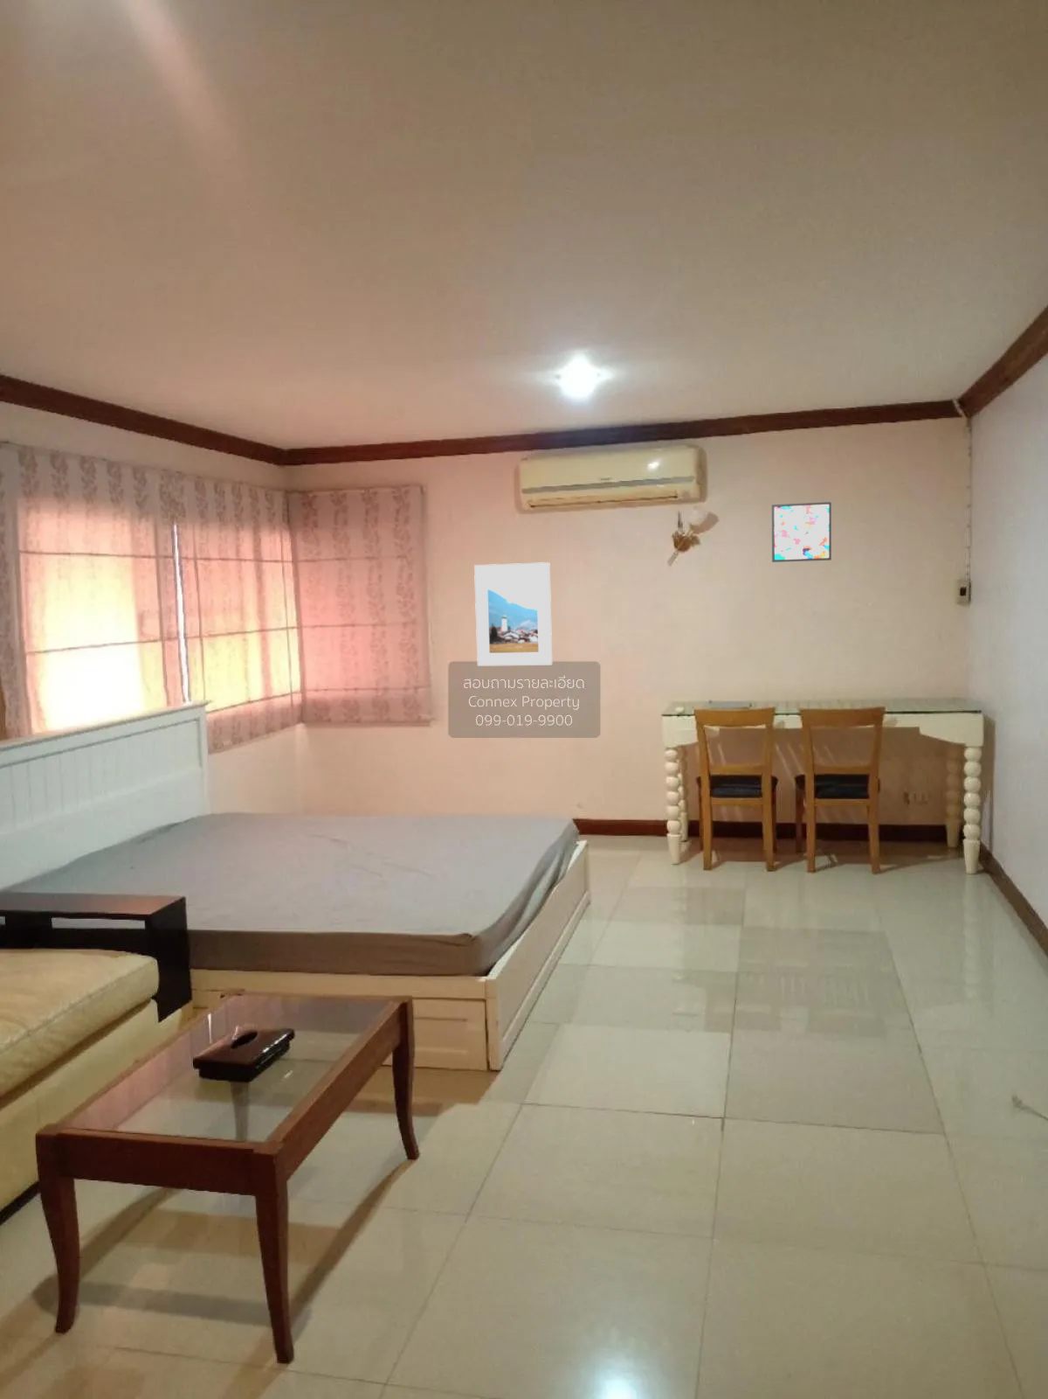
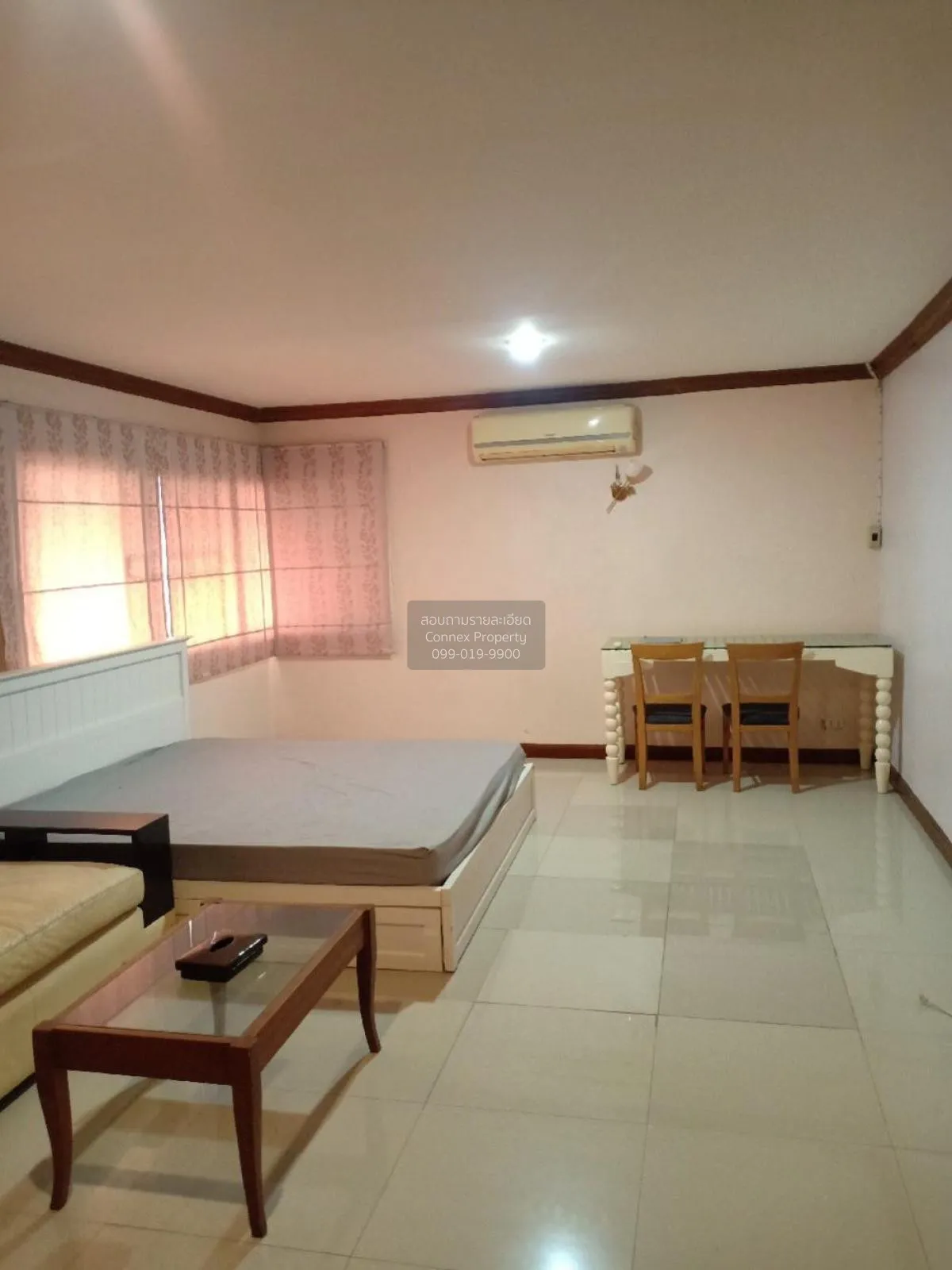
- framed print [473,562,553,668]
- wall art [772,501,832,563]
